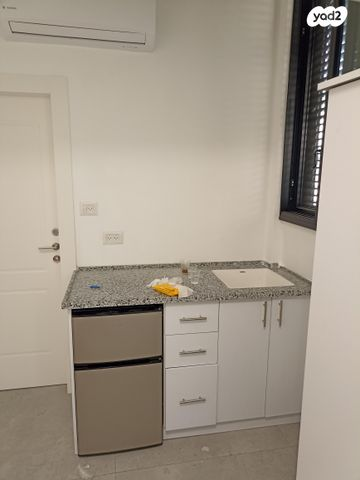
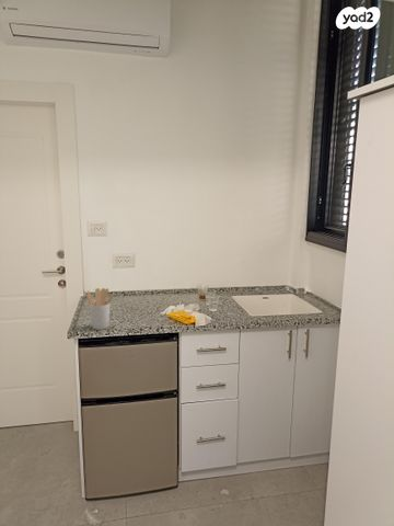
+ utensil holder [85,287,115,331]
